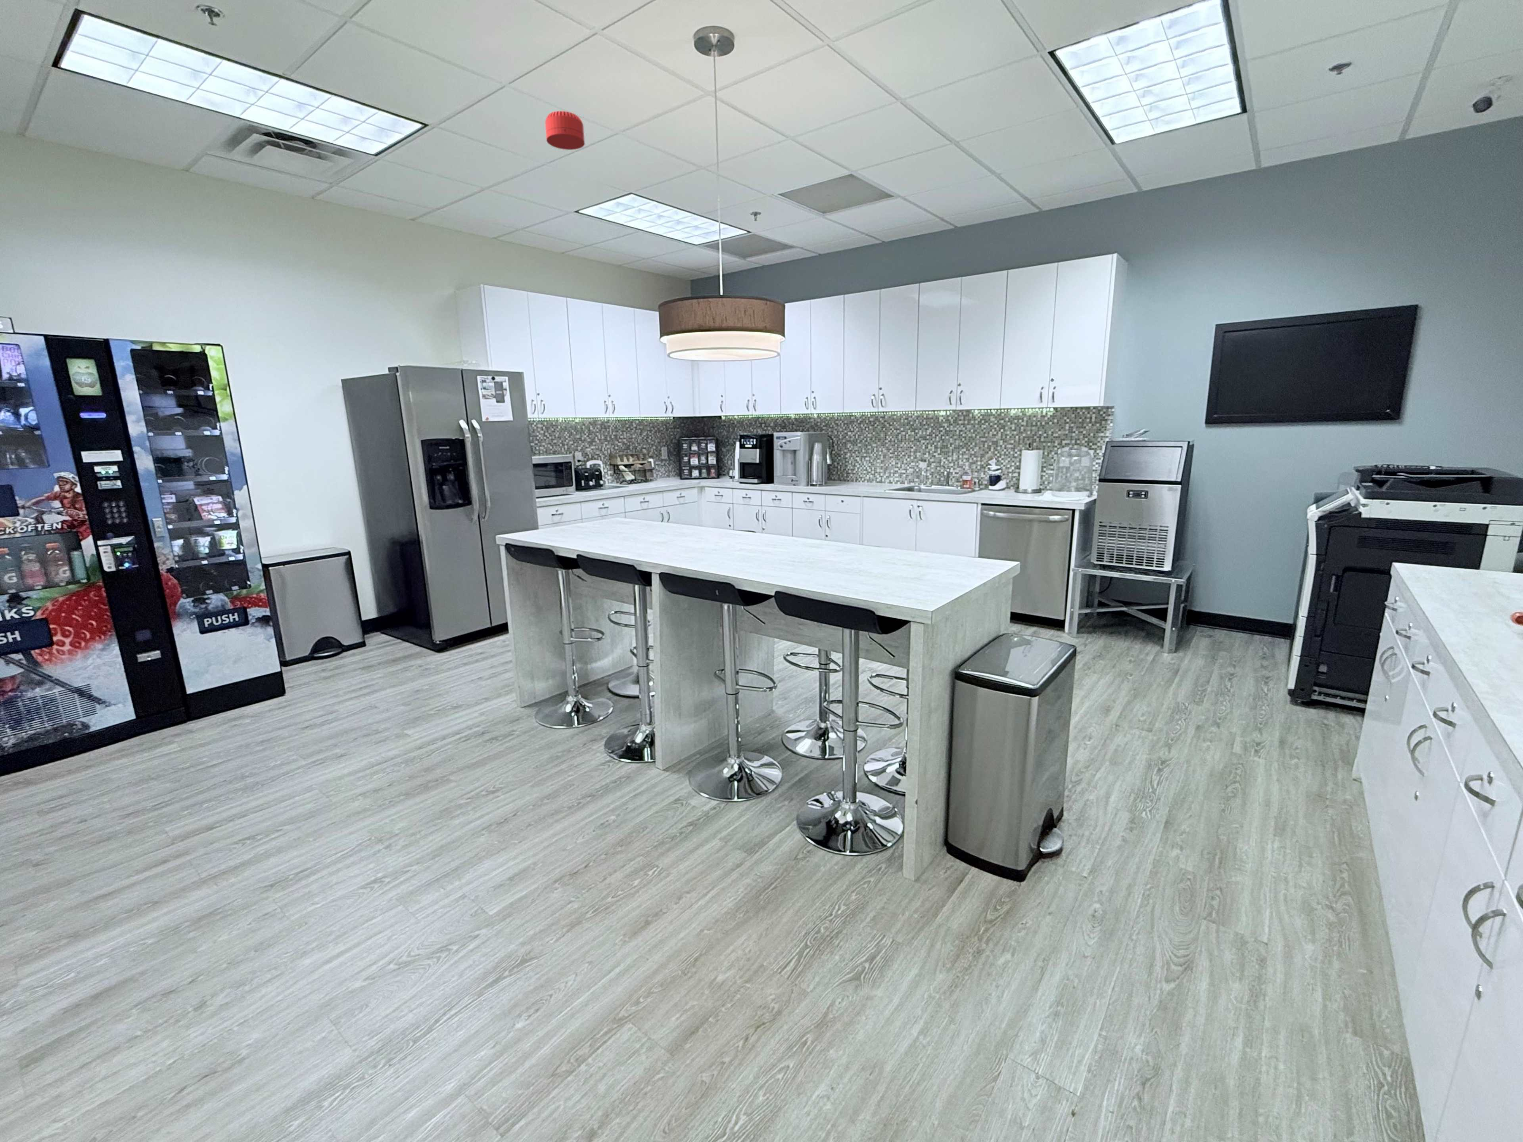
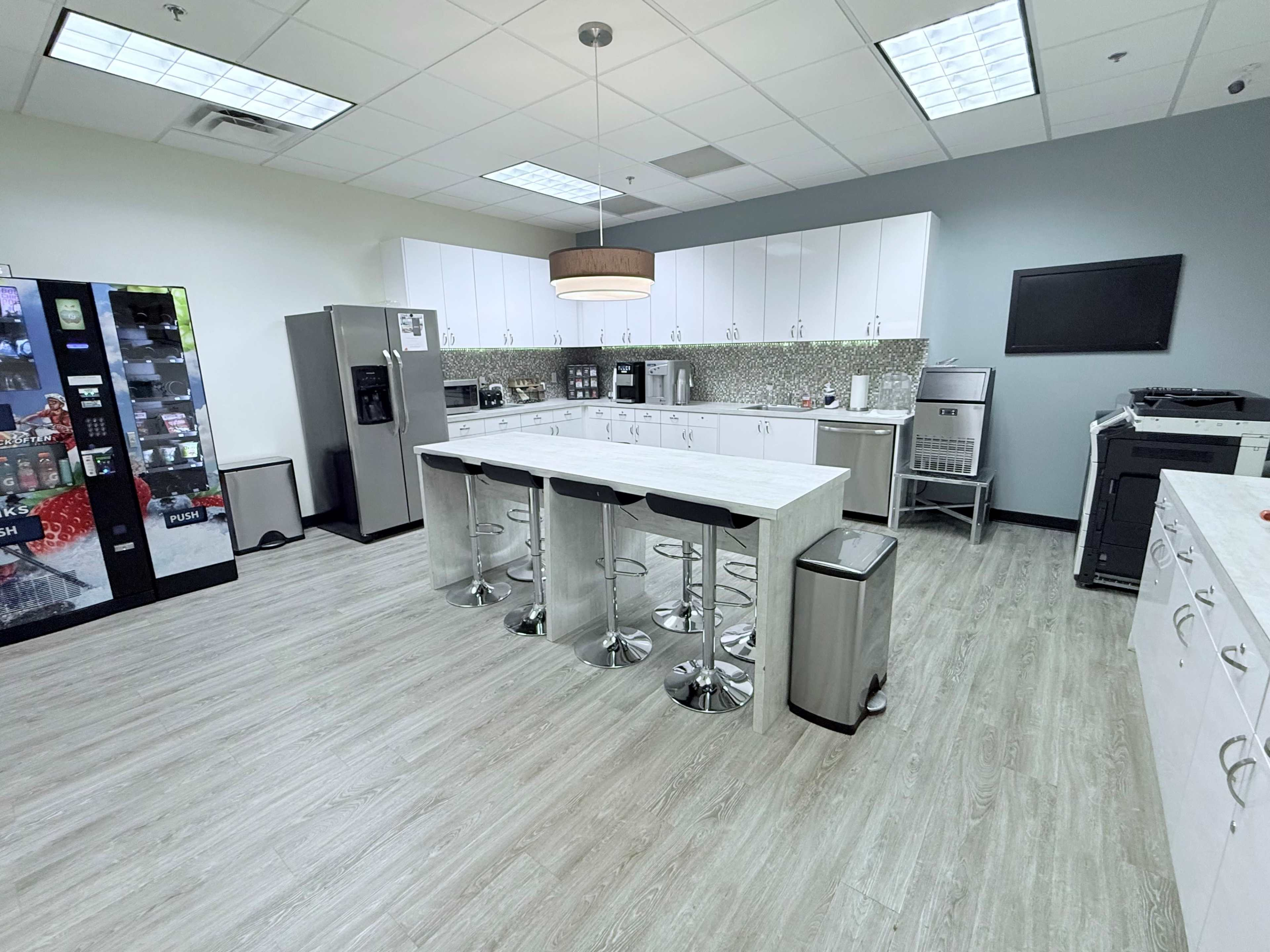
- smoke detector [544,110,585,150]
